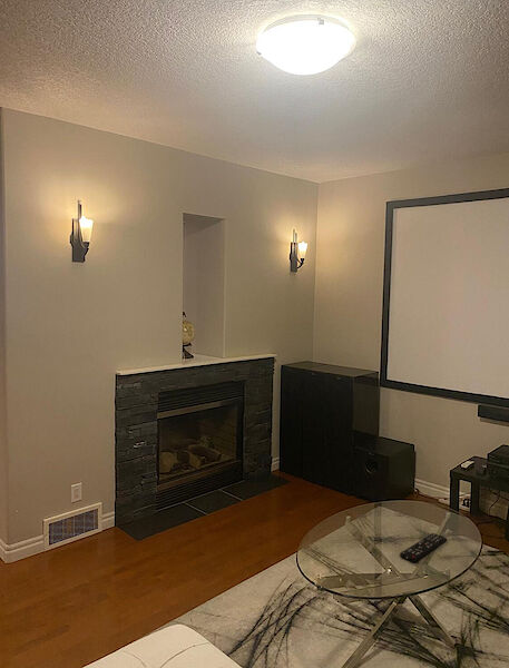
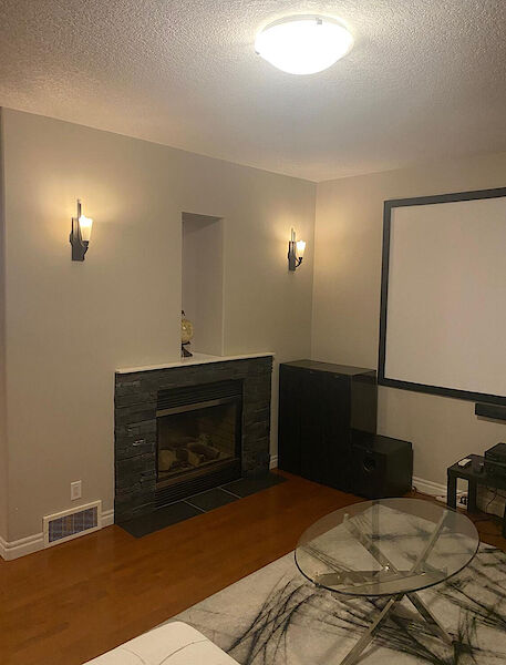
- remote control [399,532,448,563]
